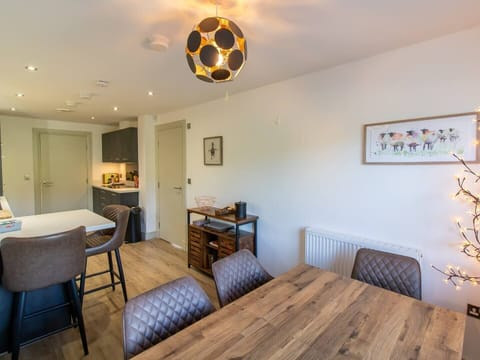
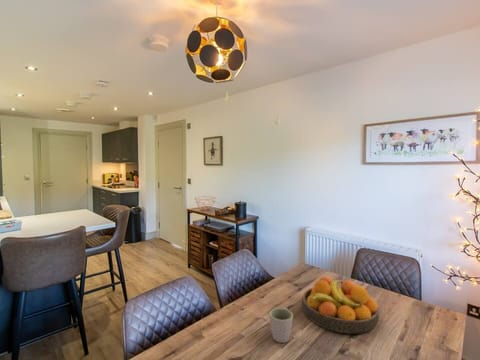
+ mug [269,307,294,344]
+ fruit bowl [301,275,380,334]
